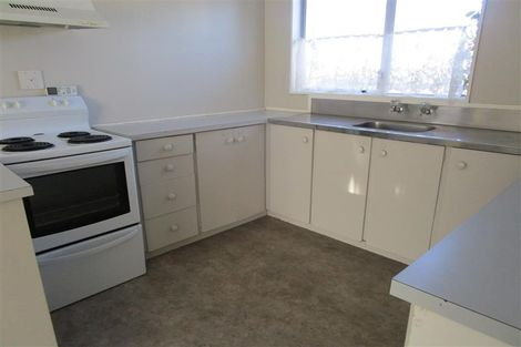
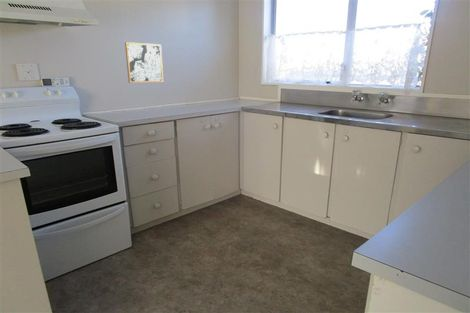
+ wall art [124,41,164,84]
